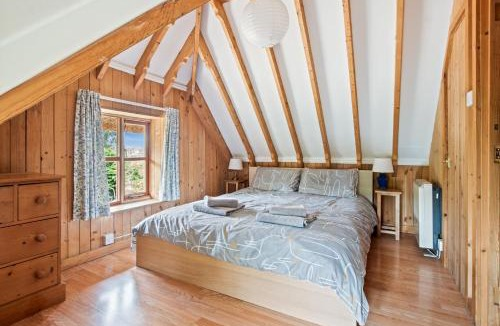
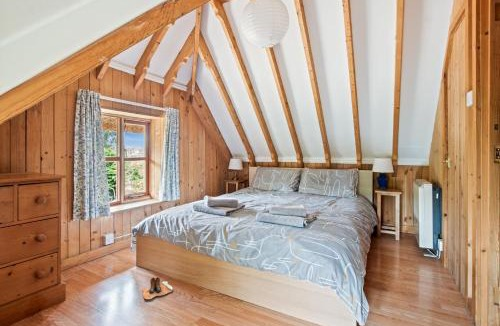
+ boots [141,276,173,300]
